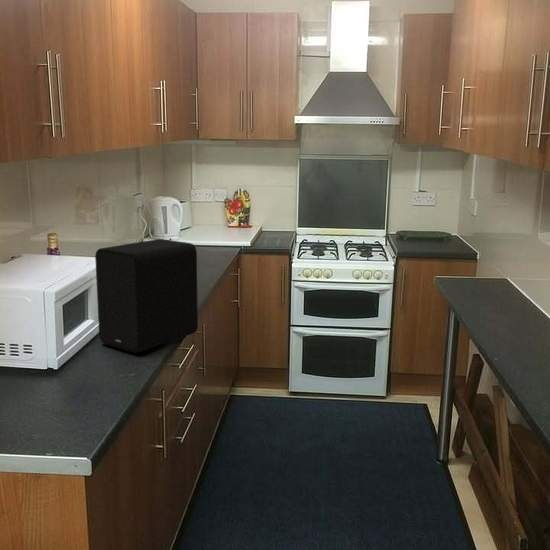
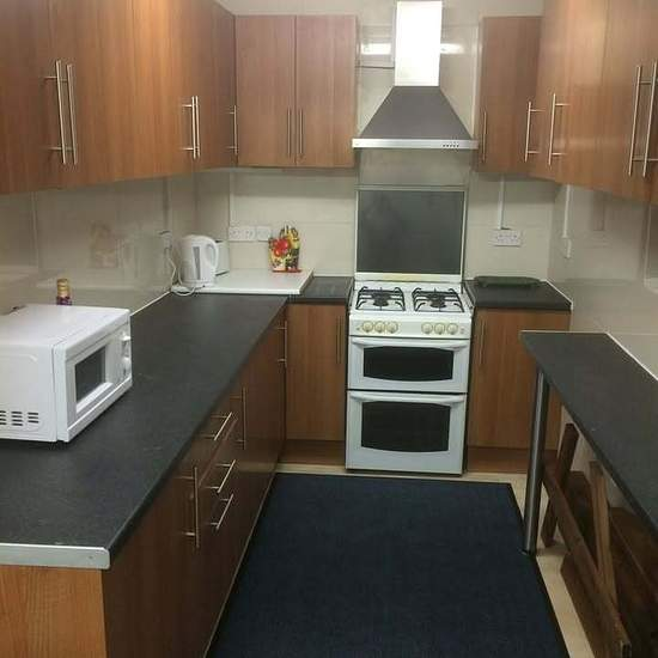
- speaker [94,238,199,354]
